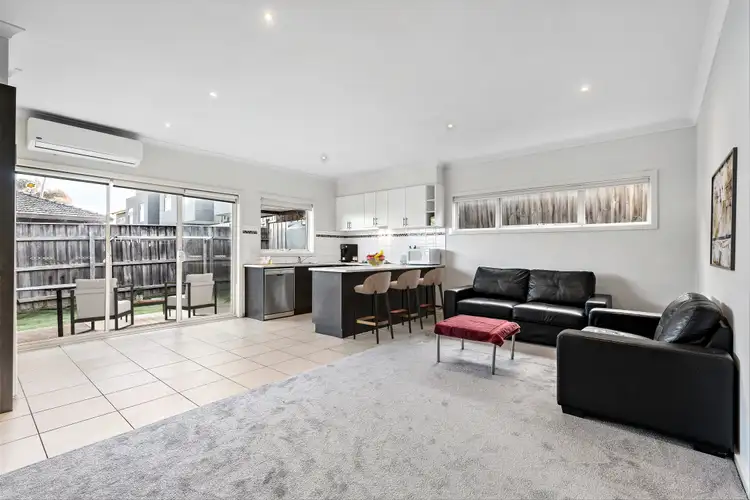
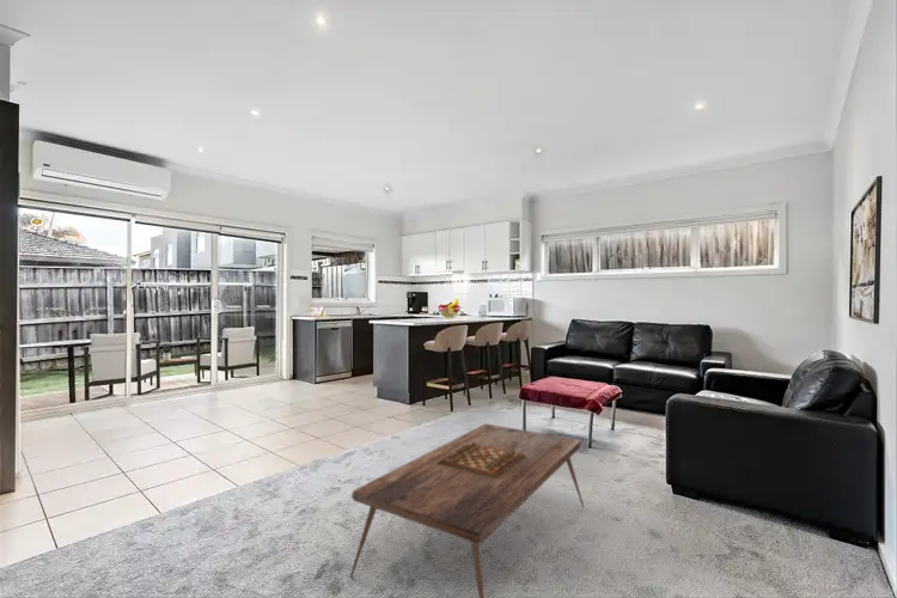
+ coffee table [349,422,585,598]
